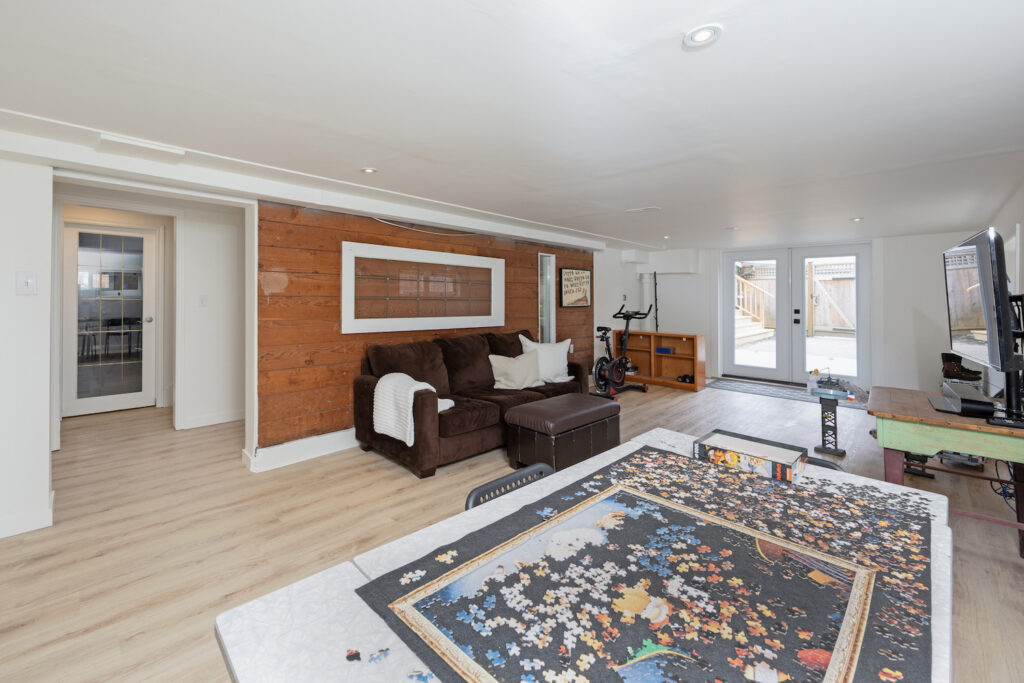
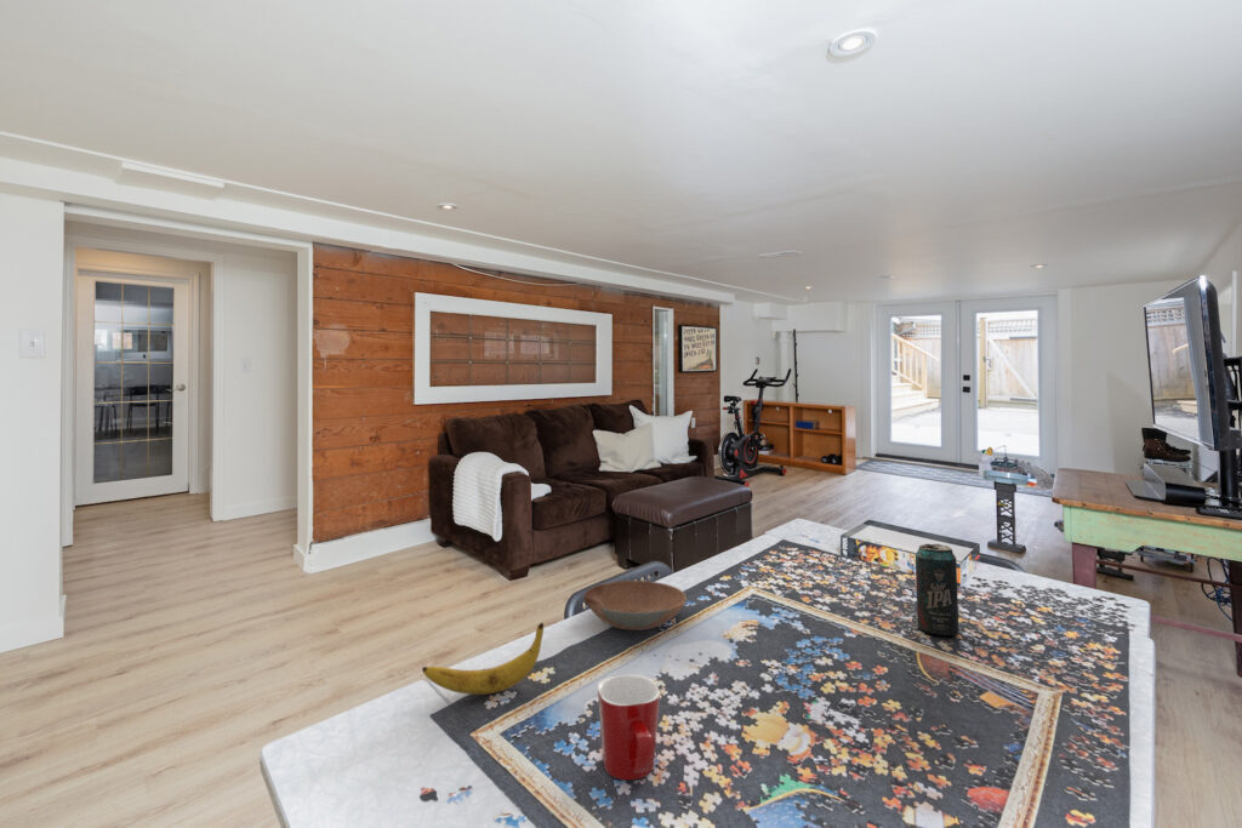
+ bowl [582,579,688,632]
+ banana [421,621,545,696]
+ beverage can [915,543,961,636]
+ mug [597,674,661,781]
